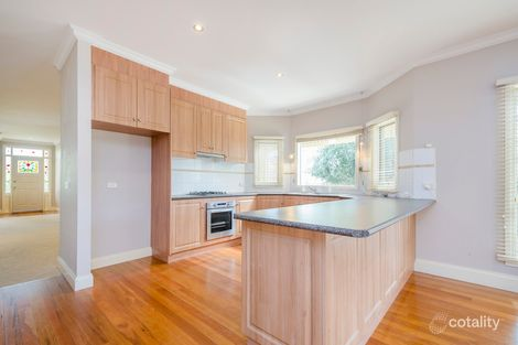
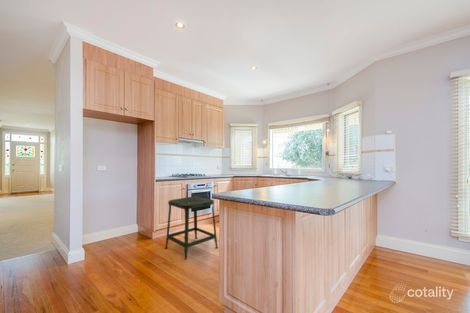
+ stool [164,196,219,260]
